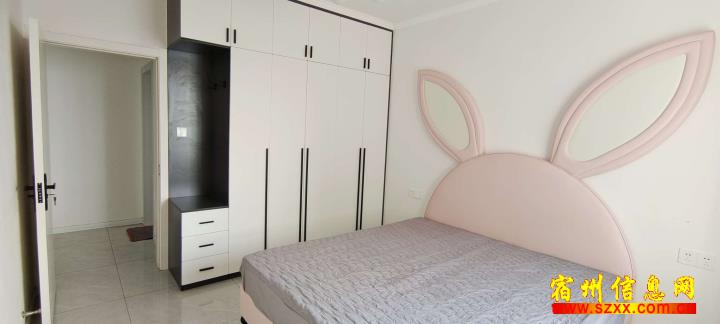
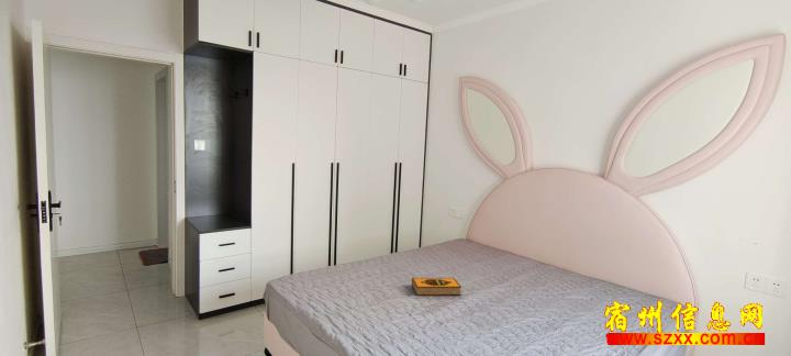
+ hardback book [411,277,463,297]
